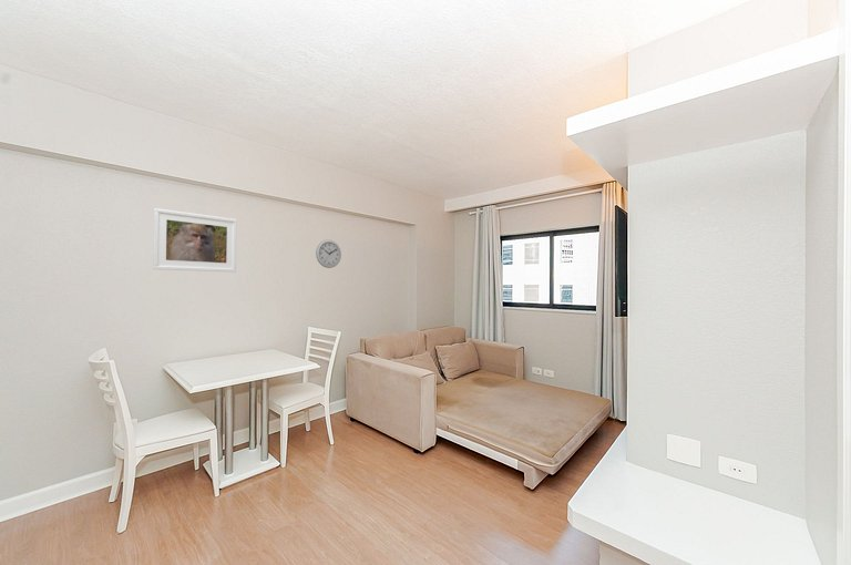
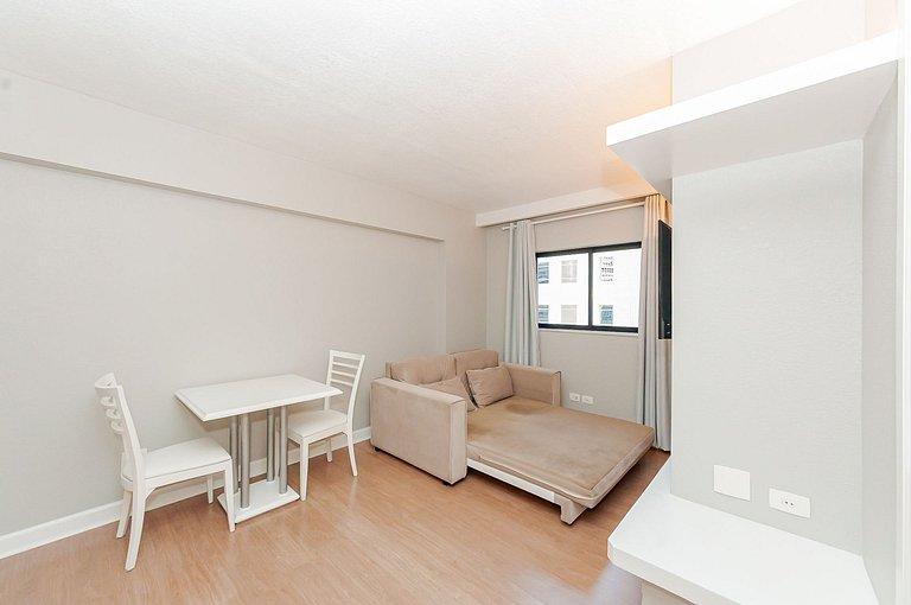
- wall clock [315,239,342,269]
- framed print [152,207,238,273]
